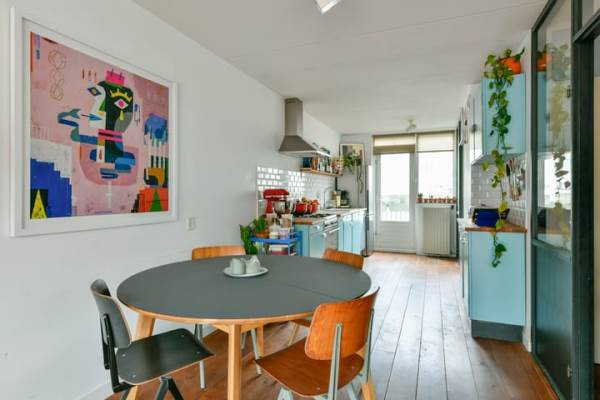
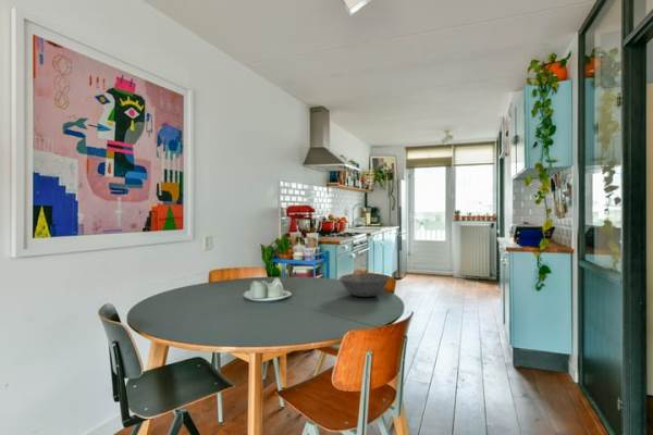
+ bowl [337,273,391,298]
